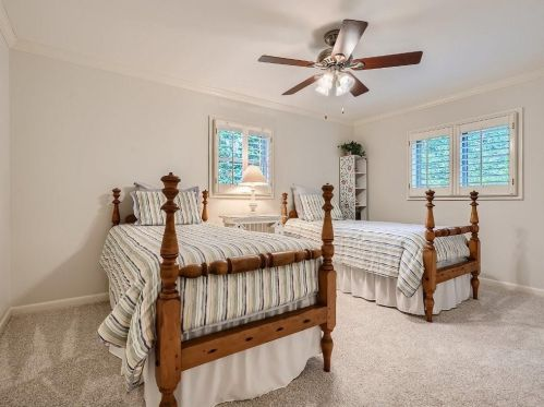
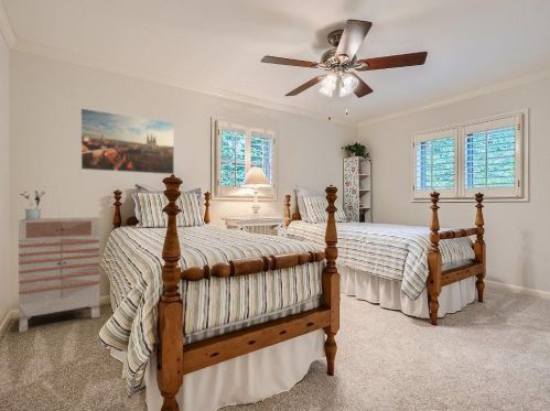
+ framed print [79,107,175,175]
+ dresser [18,216,100,333]
+ potted plant [20,190,46,219]
